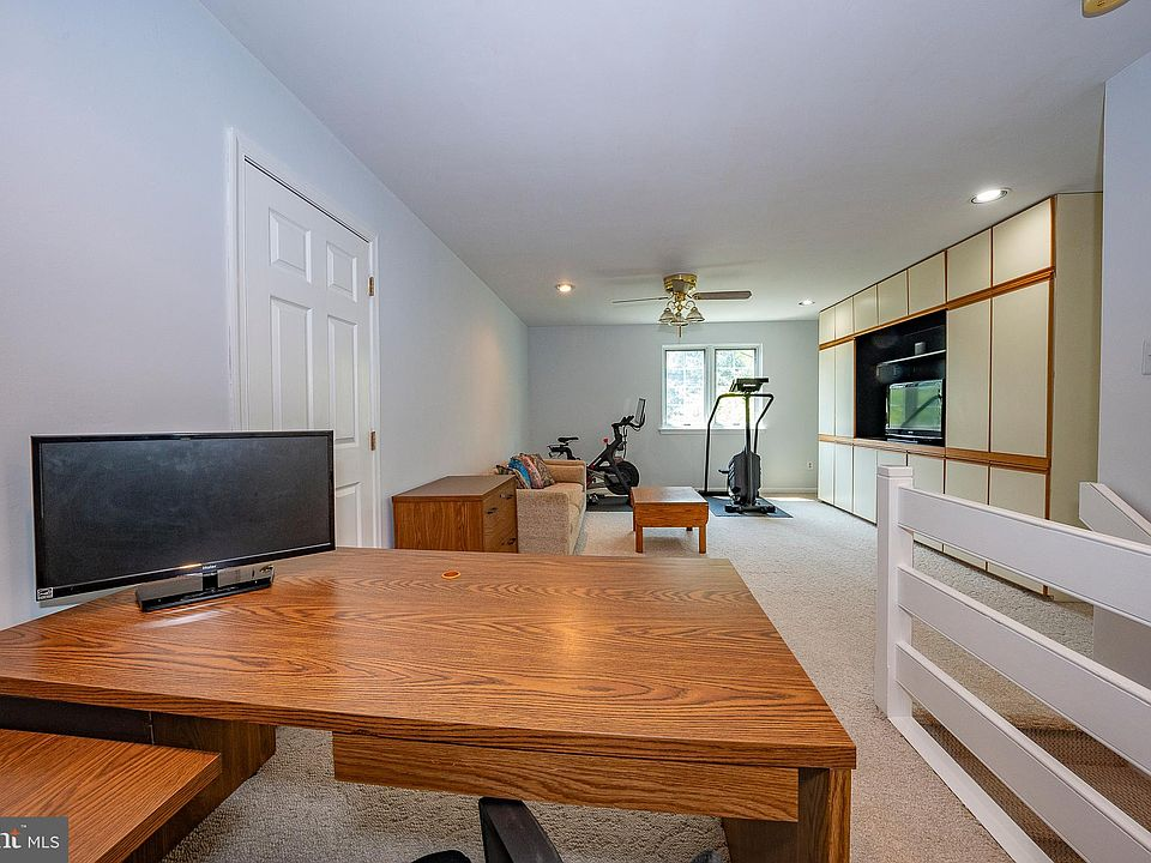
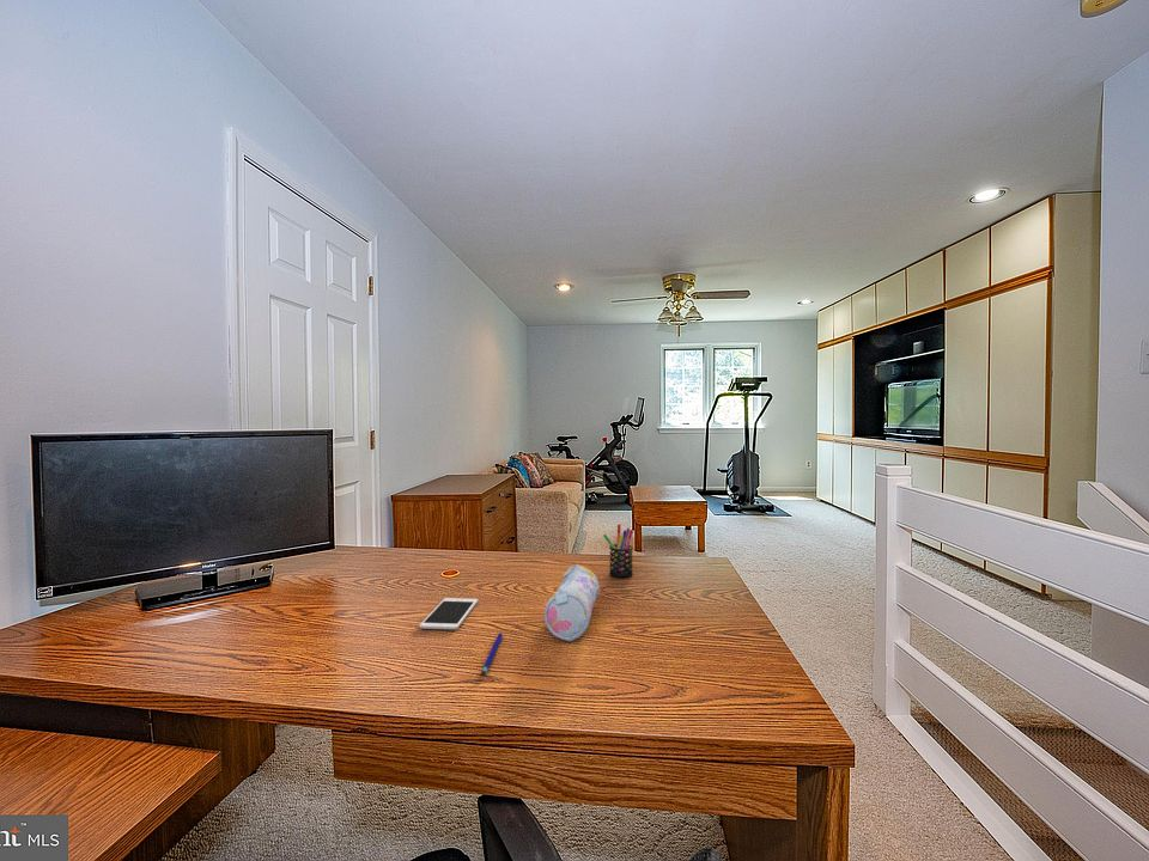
+ pencil case [543,563,601,642]
+ pen [480,633,504,677]
+ cell phone [419,597,479,630]
+ pen holder [602,524,634,579]
